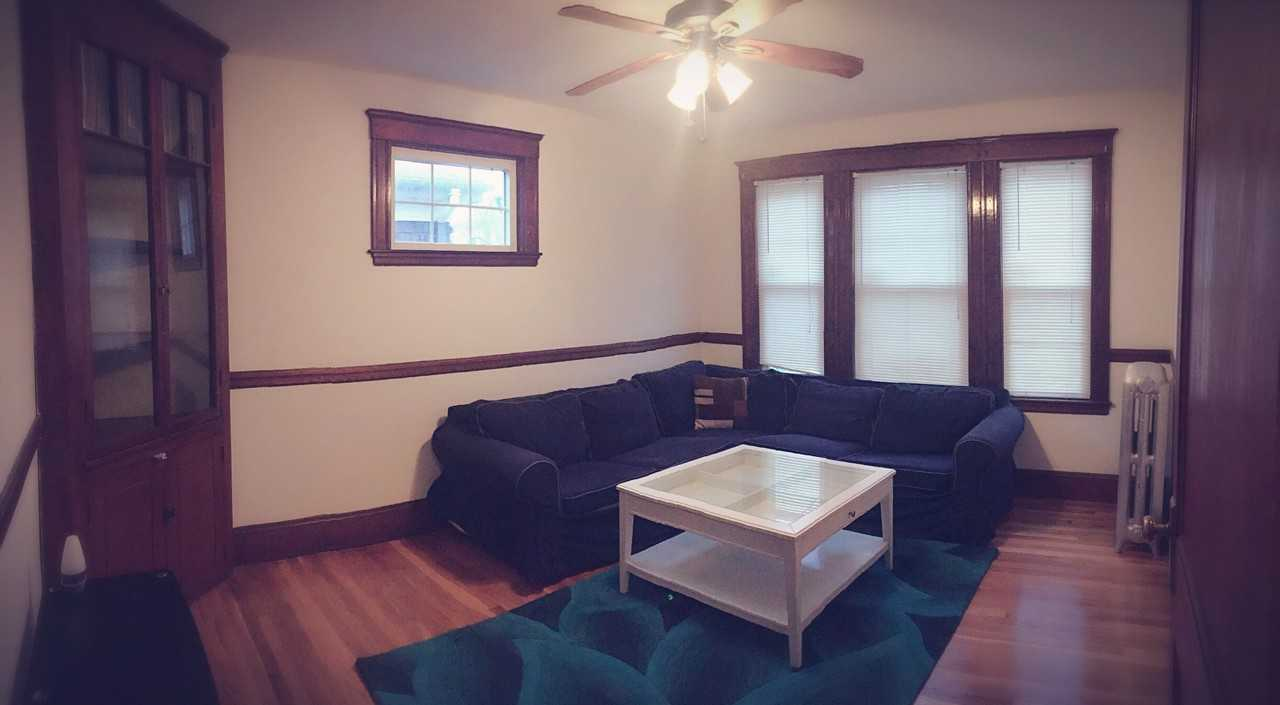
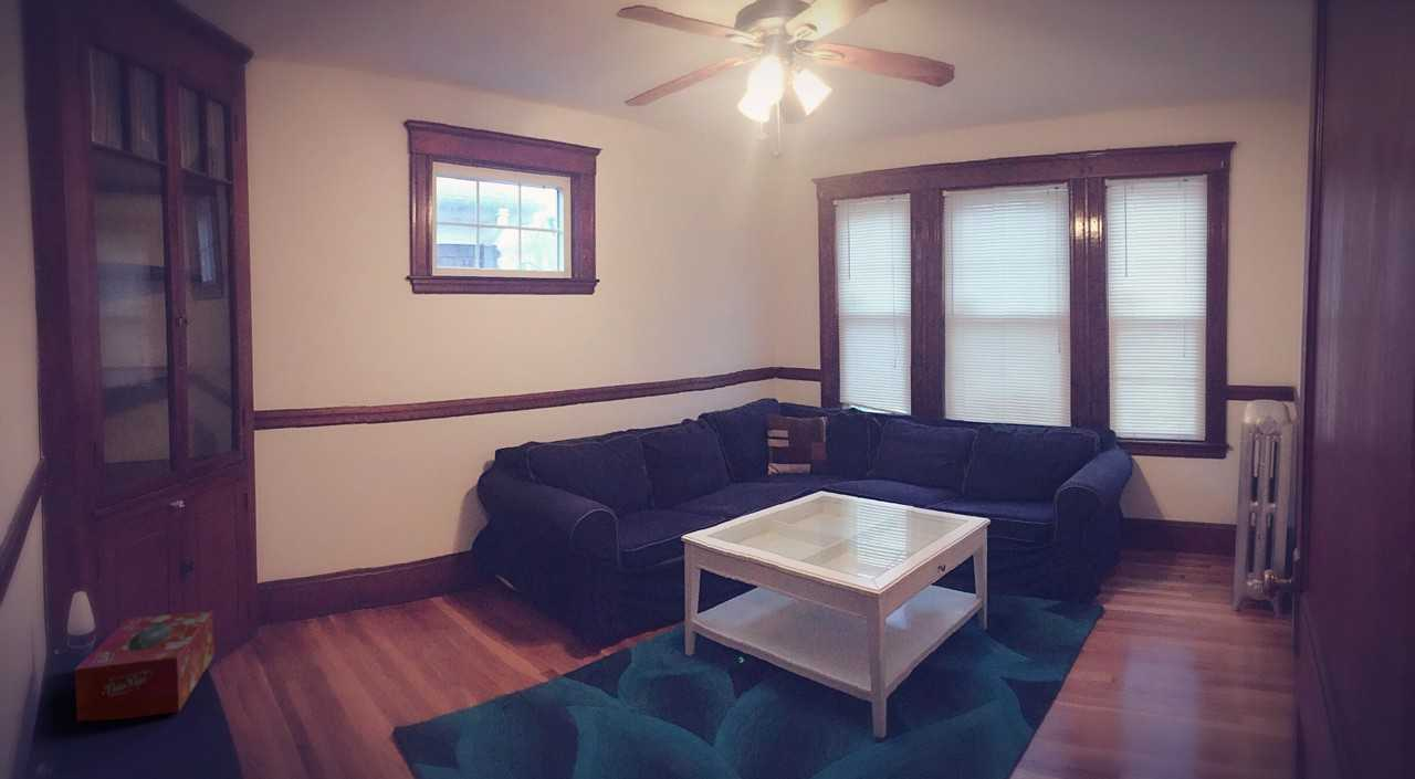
+ tissue box [74,609,216,723]
